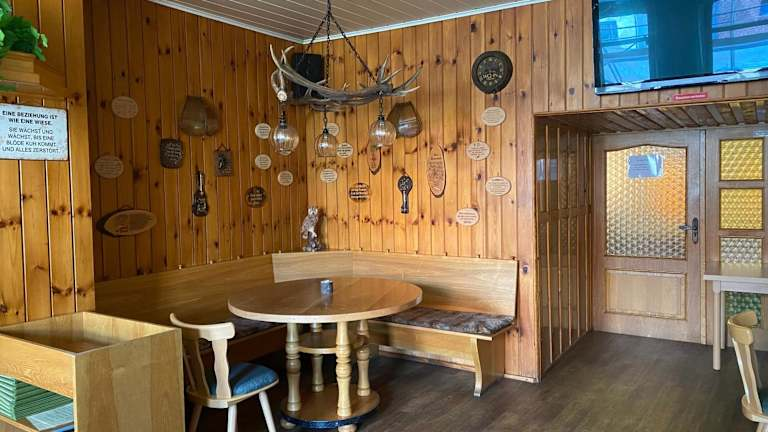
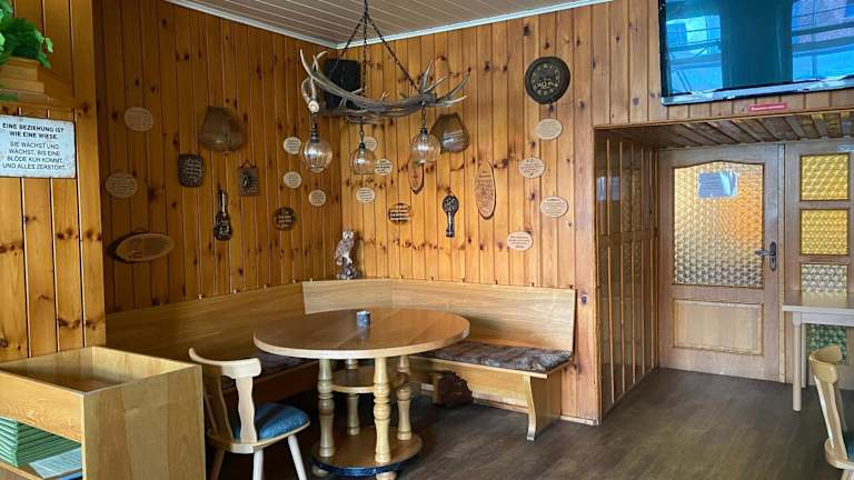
+ backpack [428,369,476,408]
